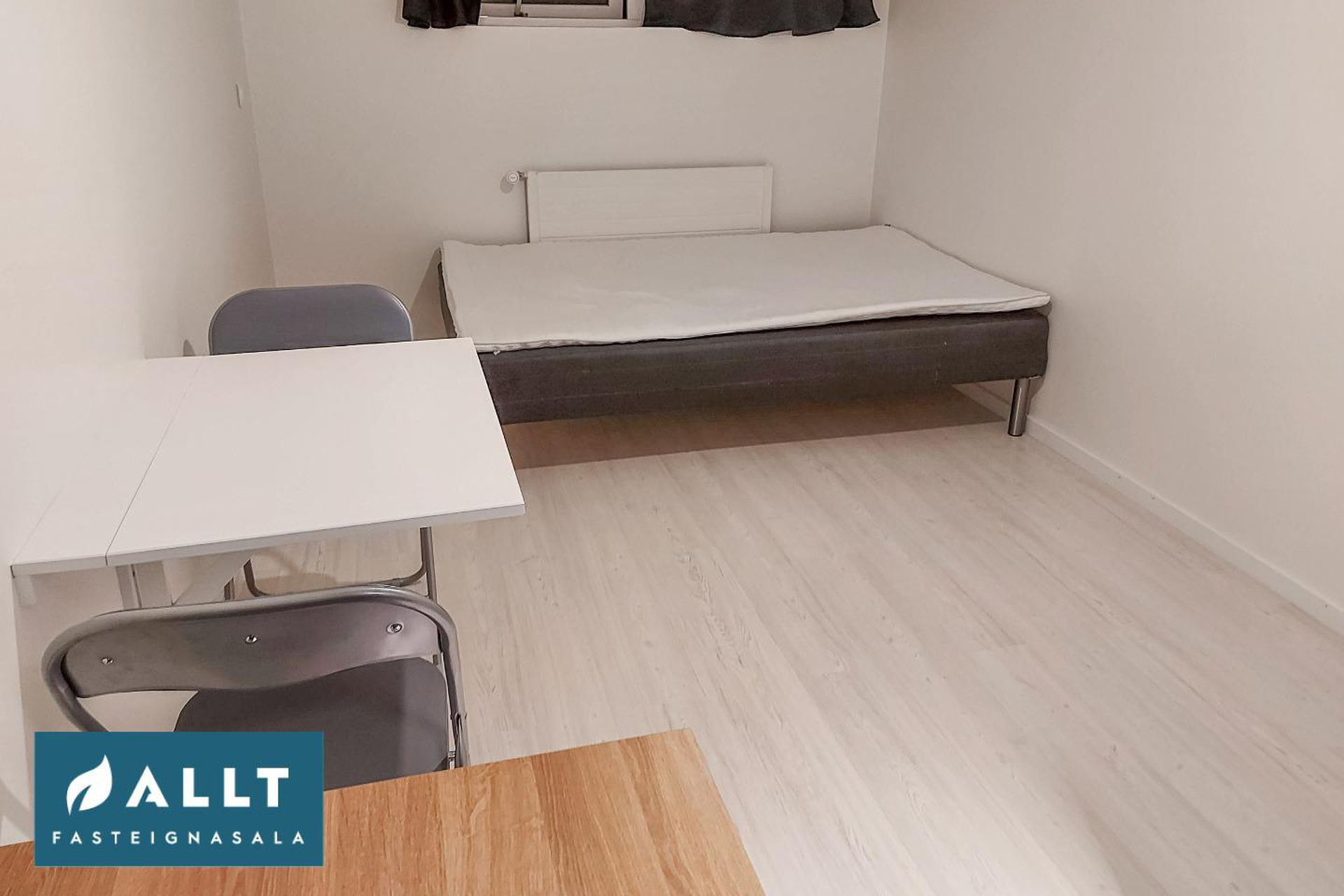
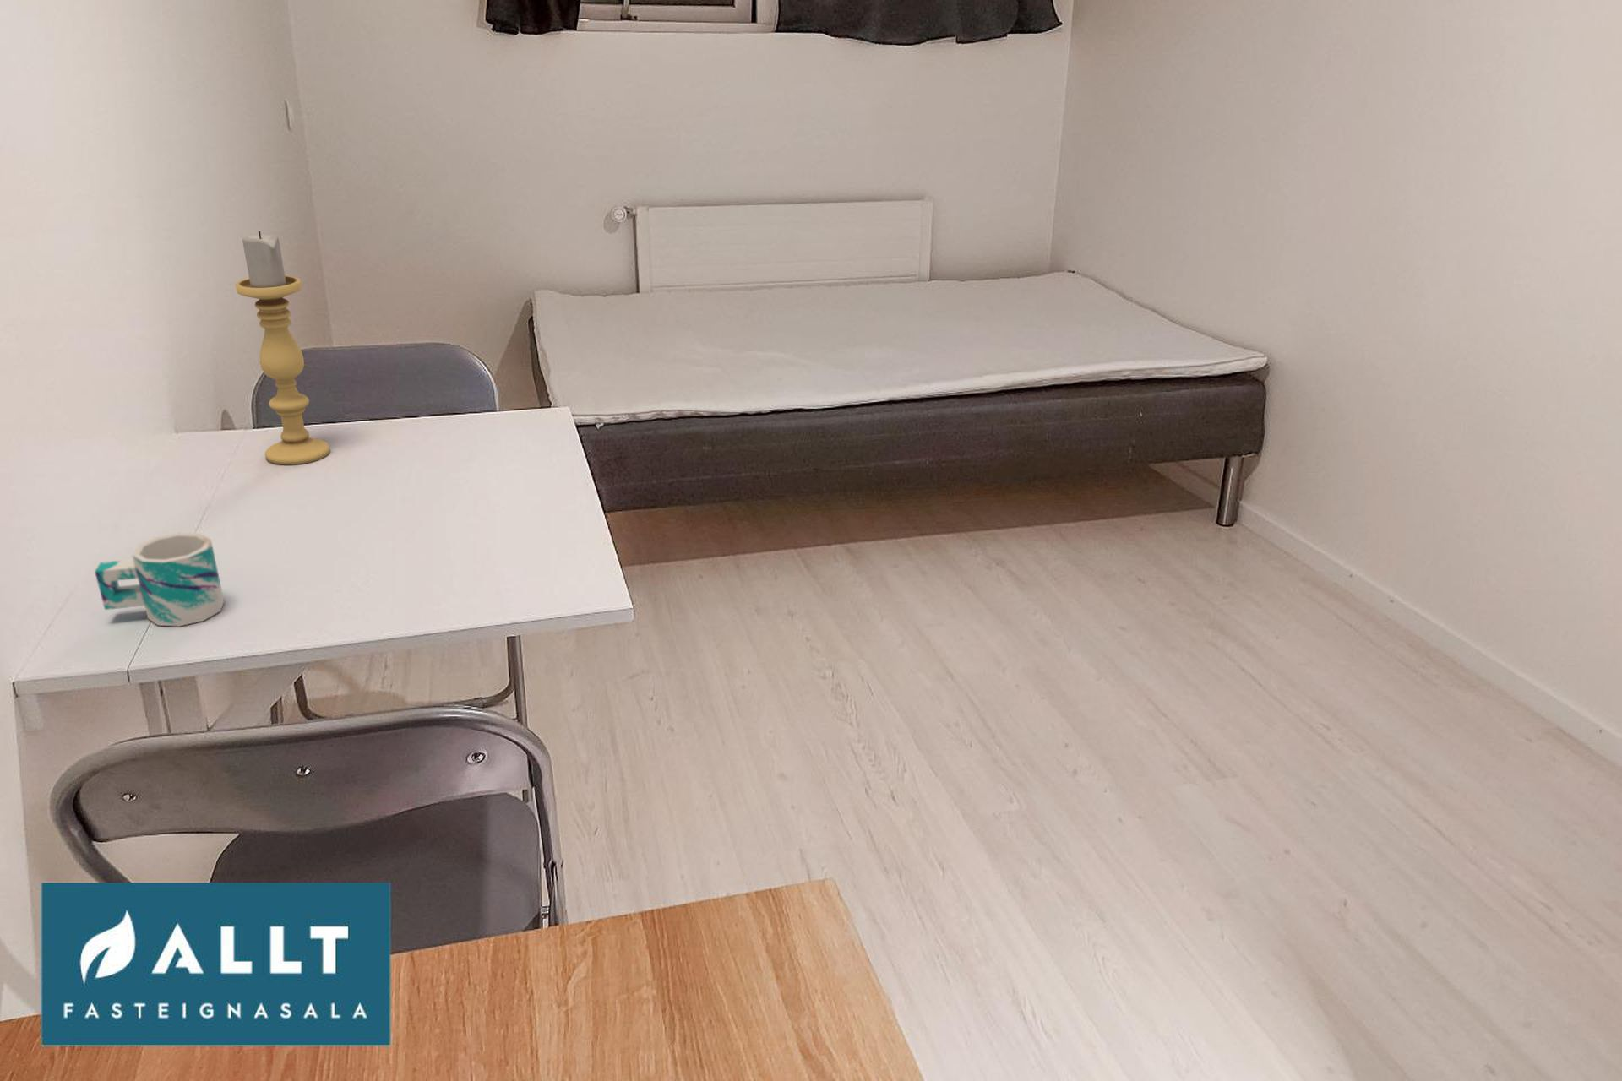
+ mug [94,532,224,627]
+ candle holder [235,229,331,466]
